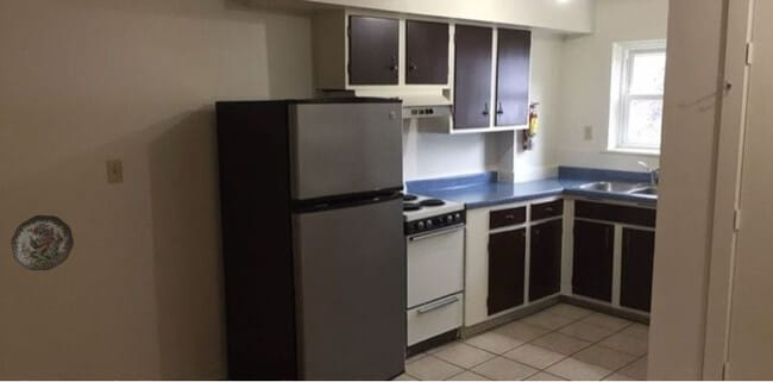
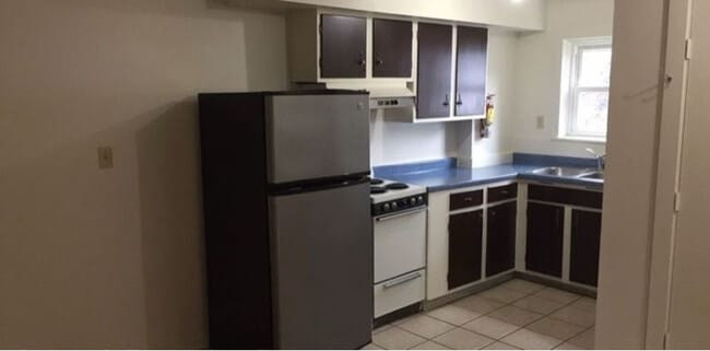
- decorative plate [10,214,75,271]
